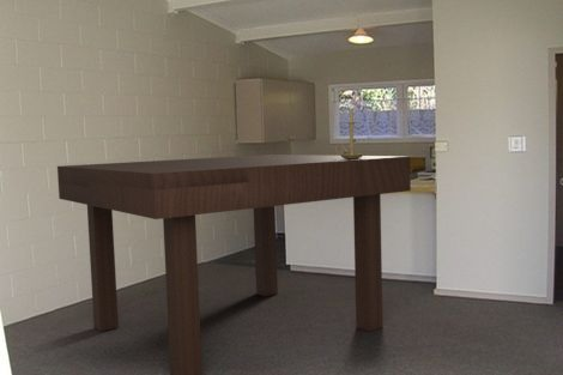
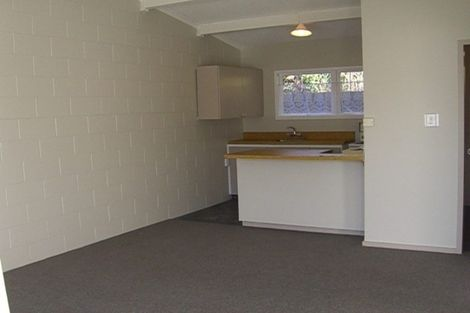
- candle holder [334,103,364,159]
- dining table [56,153,412,375]
